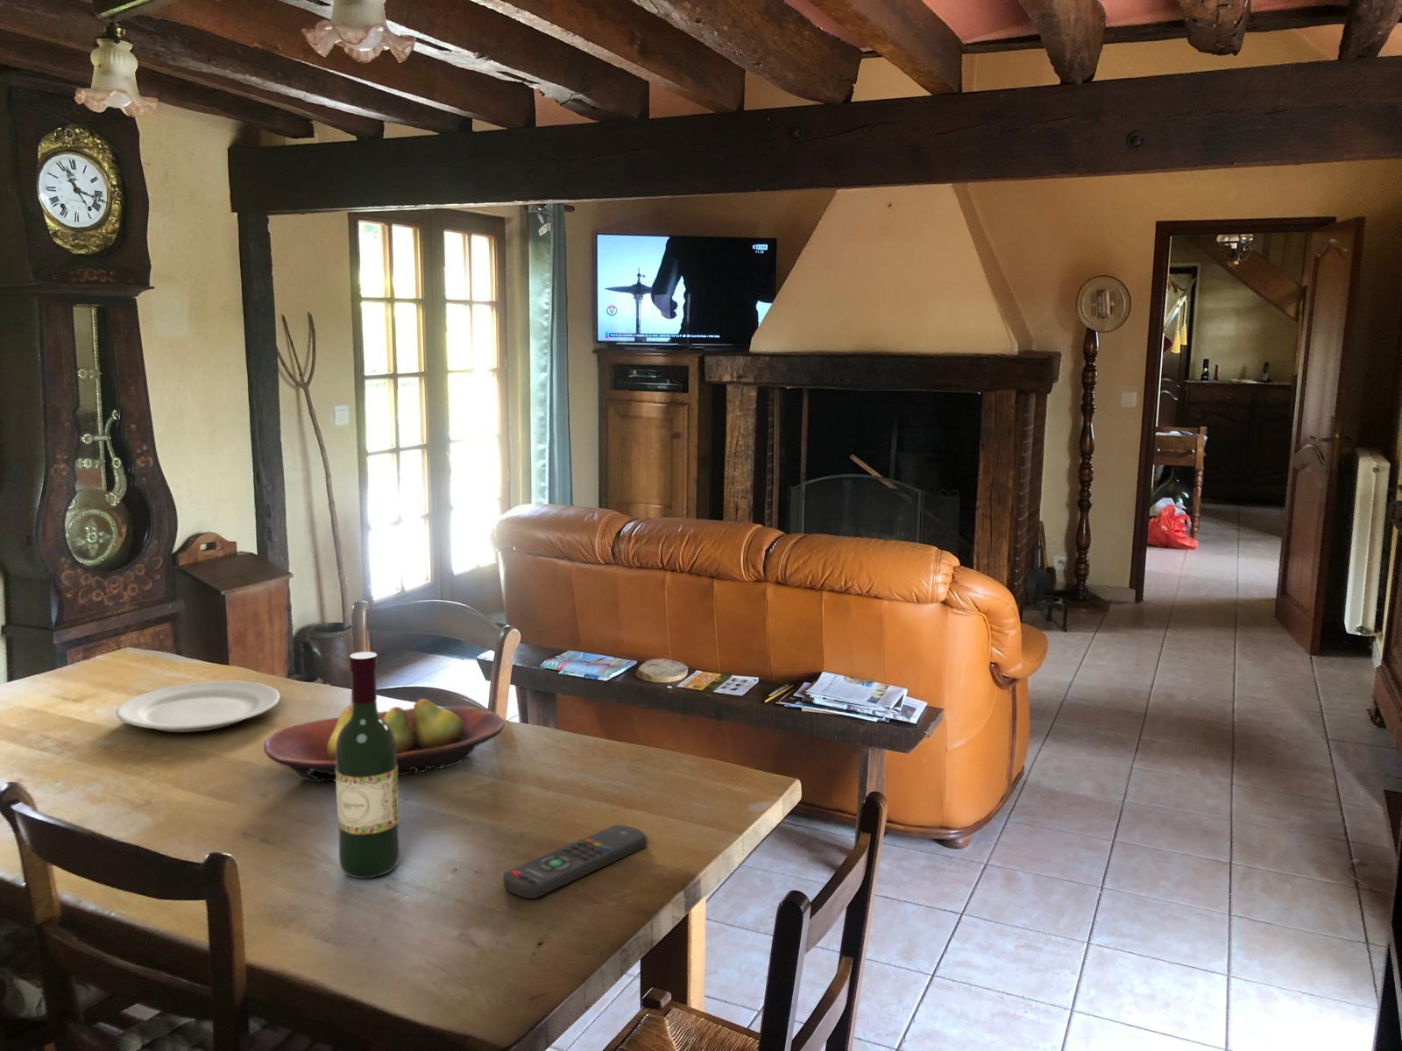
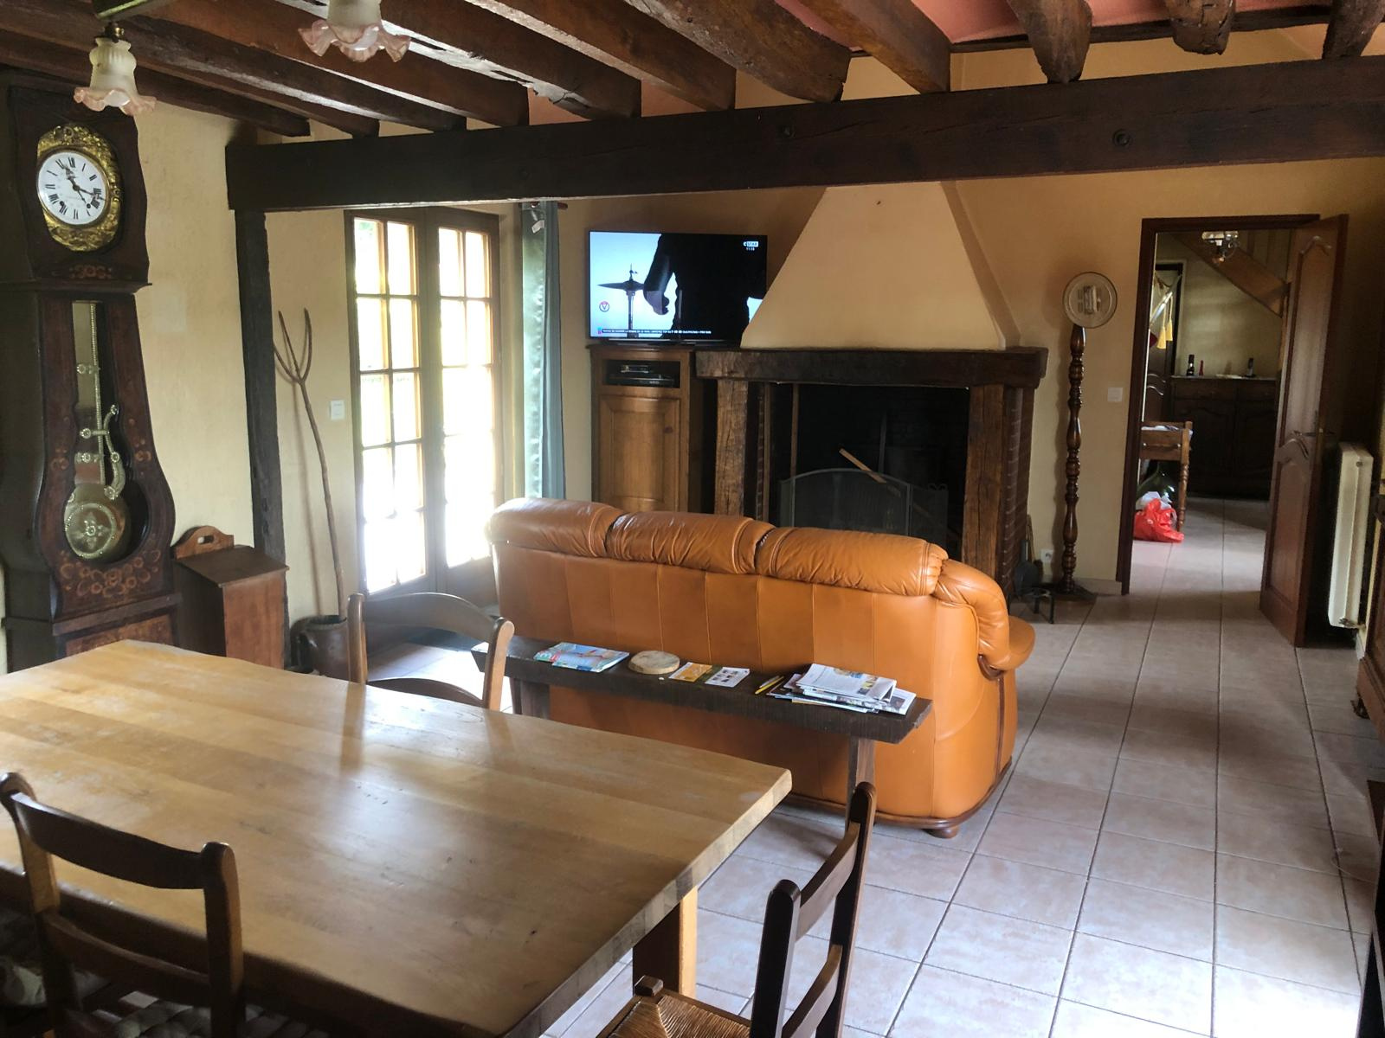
- wine bottle [334,650,401,880]
- chinaware [115,680,282,733]
- remote control [503,825,648,900]
- fruit bowl [263,698,506,783]
